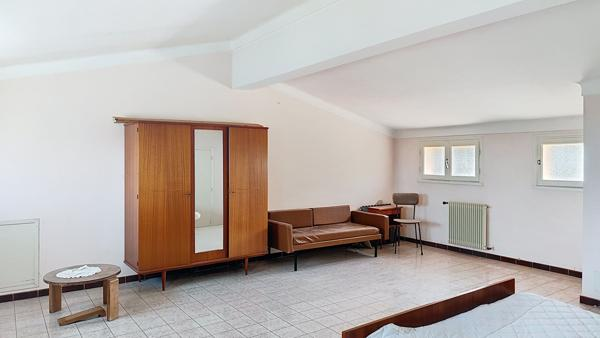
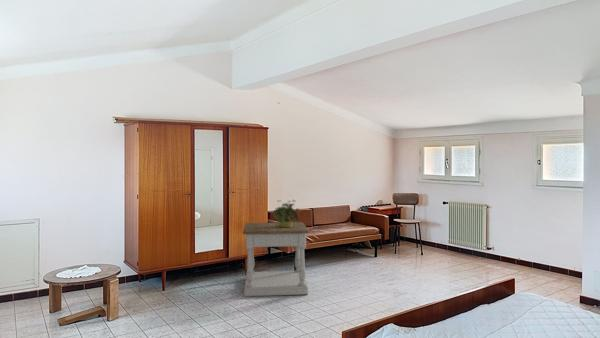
+ potted plant [271,199,301,227]
+ side table [242,221,310,297]
